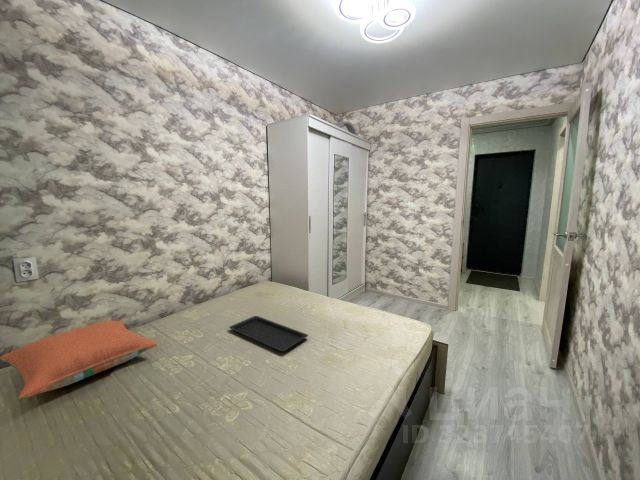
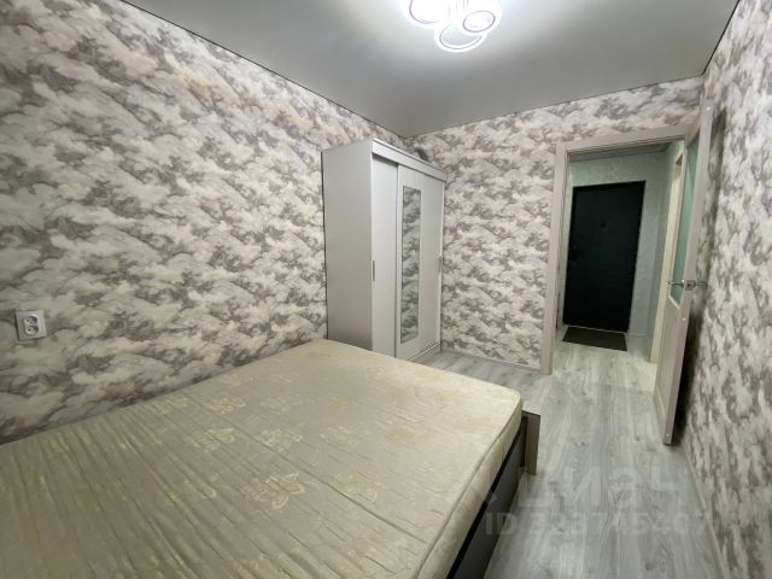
- serving tray [228,315,309,352]
- pillow [0,320,158,401]
